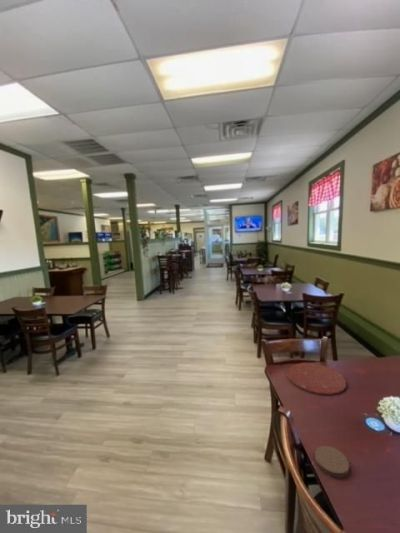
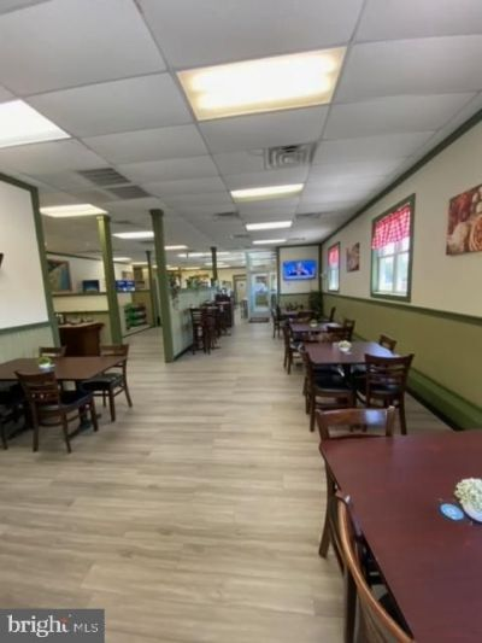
- coaster [314,445,350,478]
- plate [287,362,347,396]
